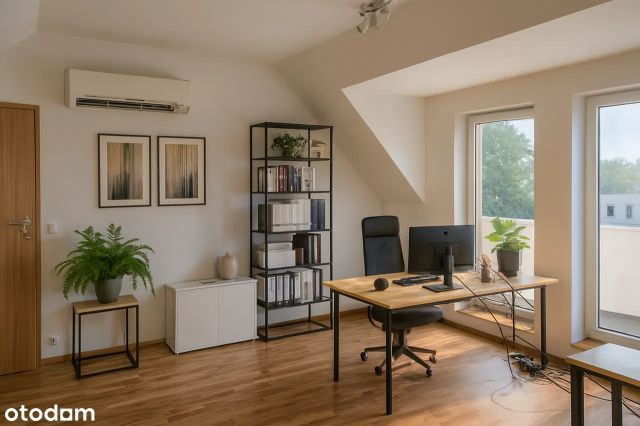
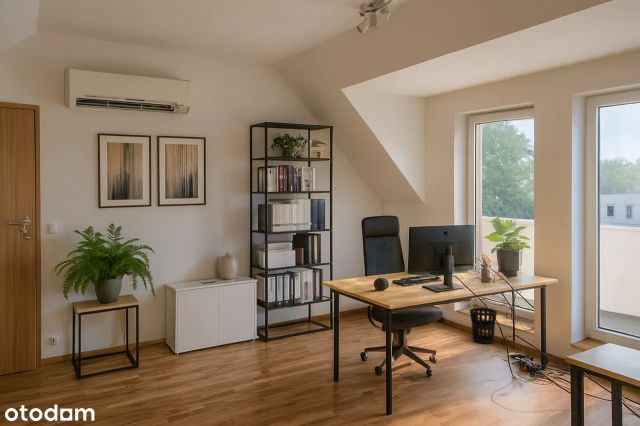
+ wastebasket [469,307,498,345]
